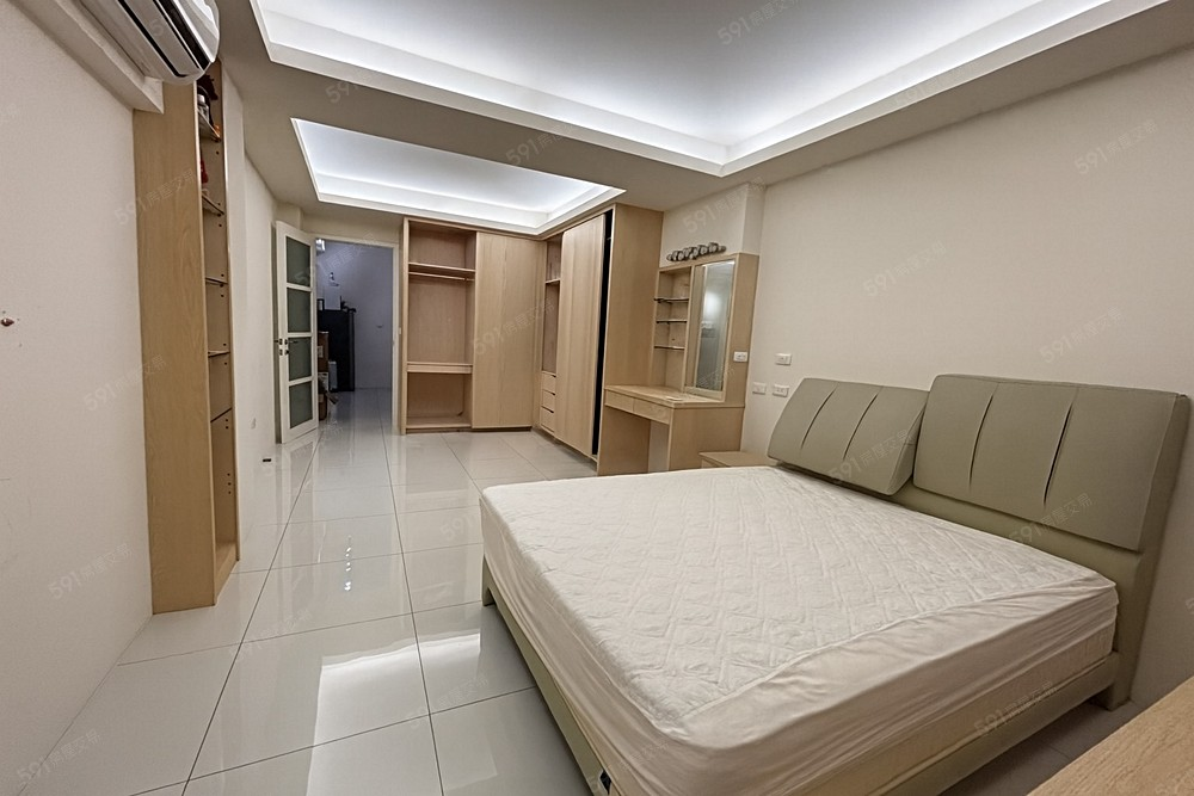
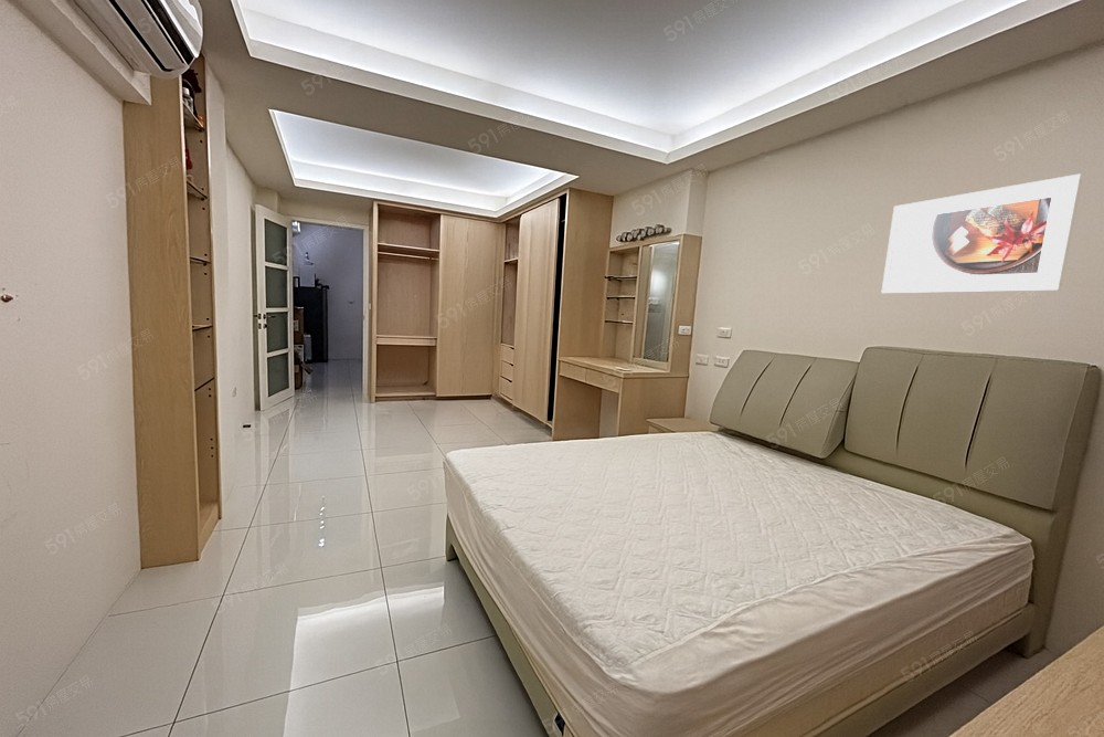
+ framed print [880,172,1084,294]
